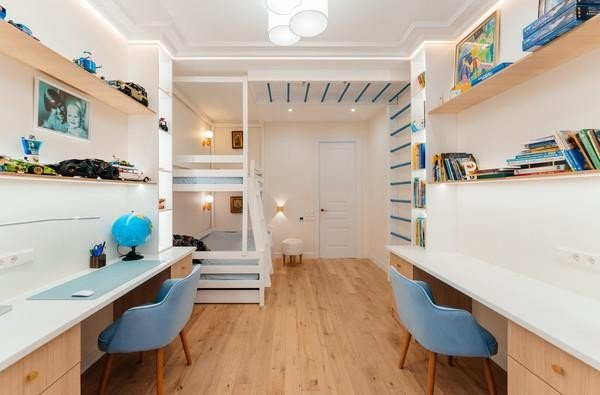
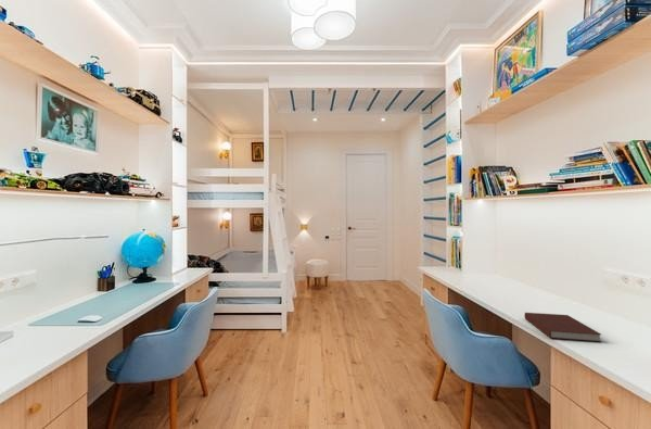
+ notebook [523,312,602,343]
